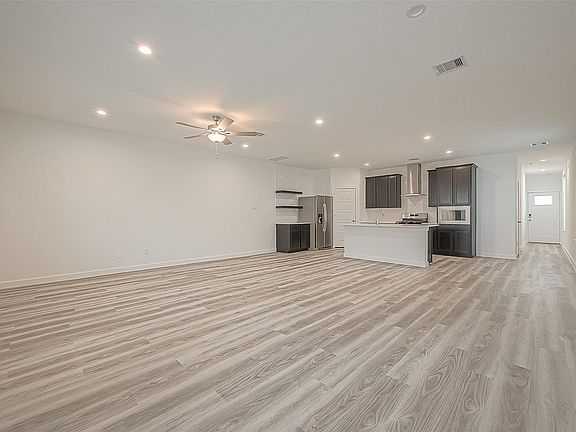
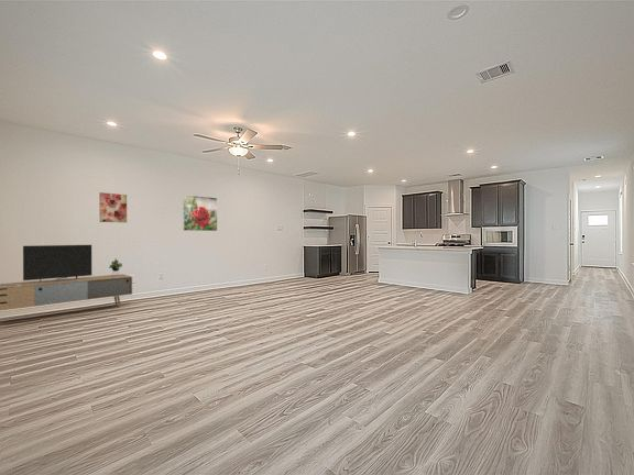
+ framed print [182,194,218,232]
+ wall art [98,191,128,223]
+ media console [0,244,133,312]
